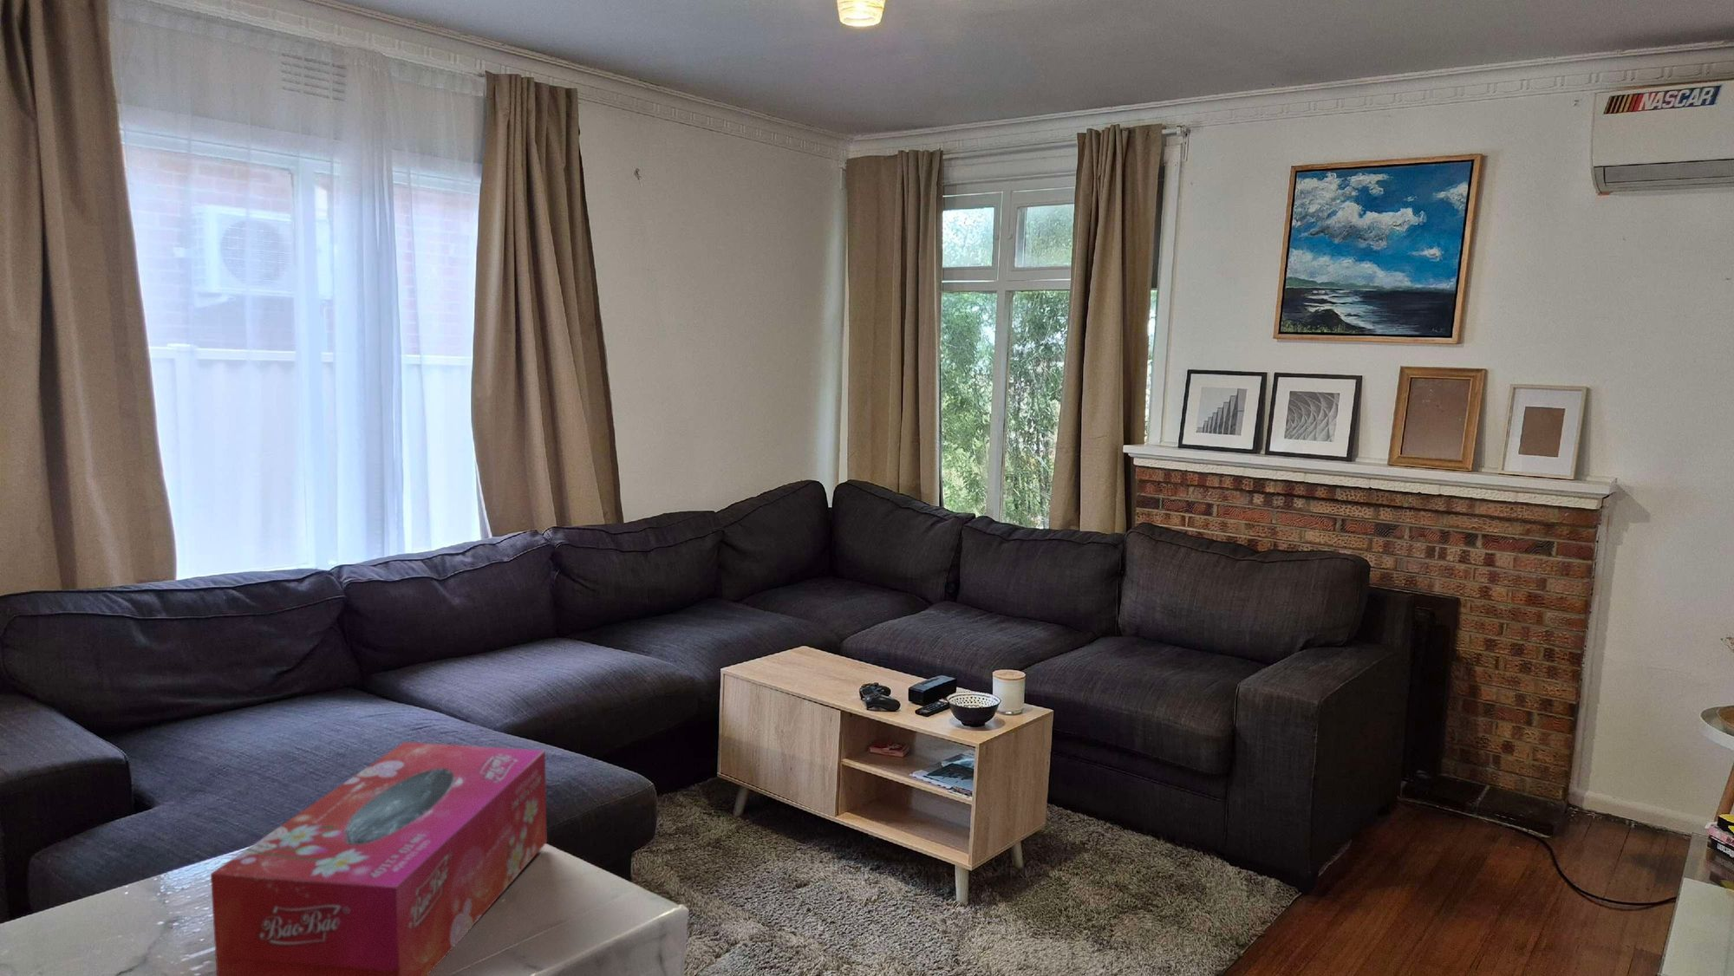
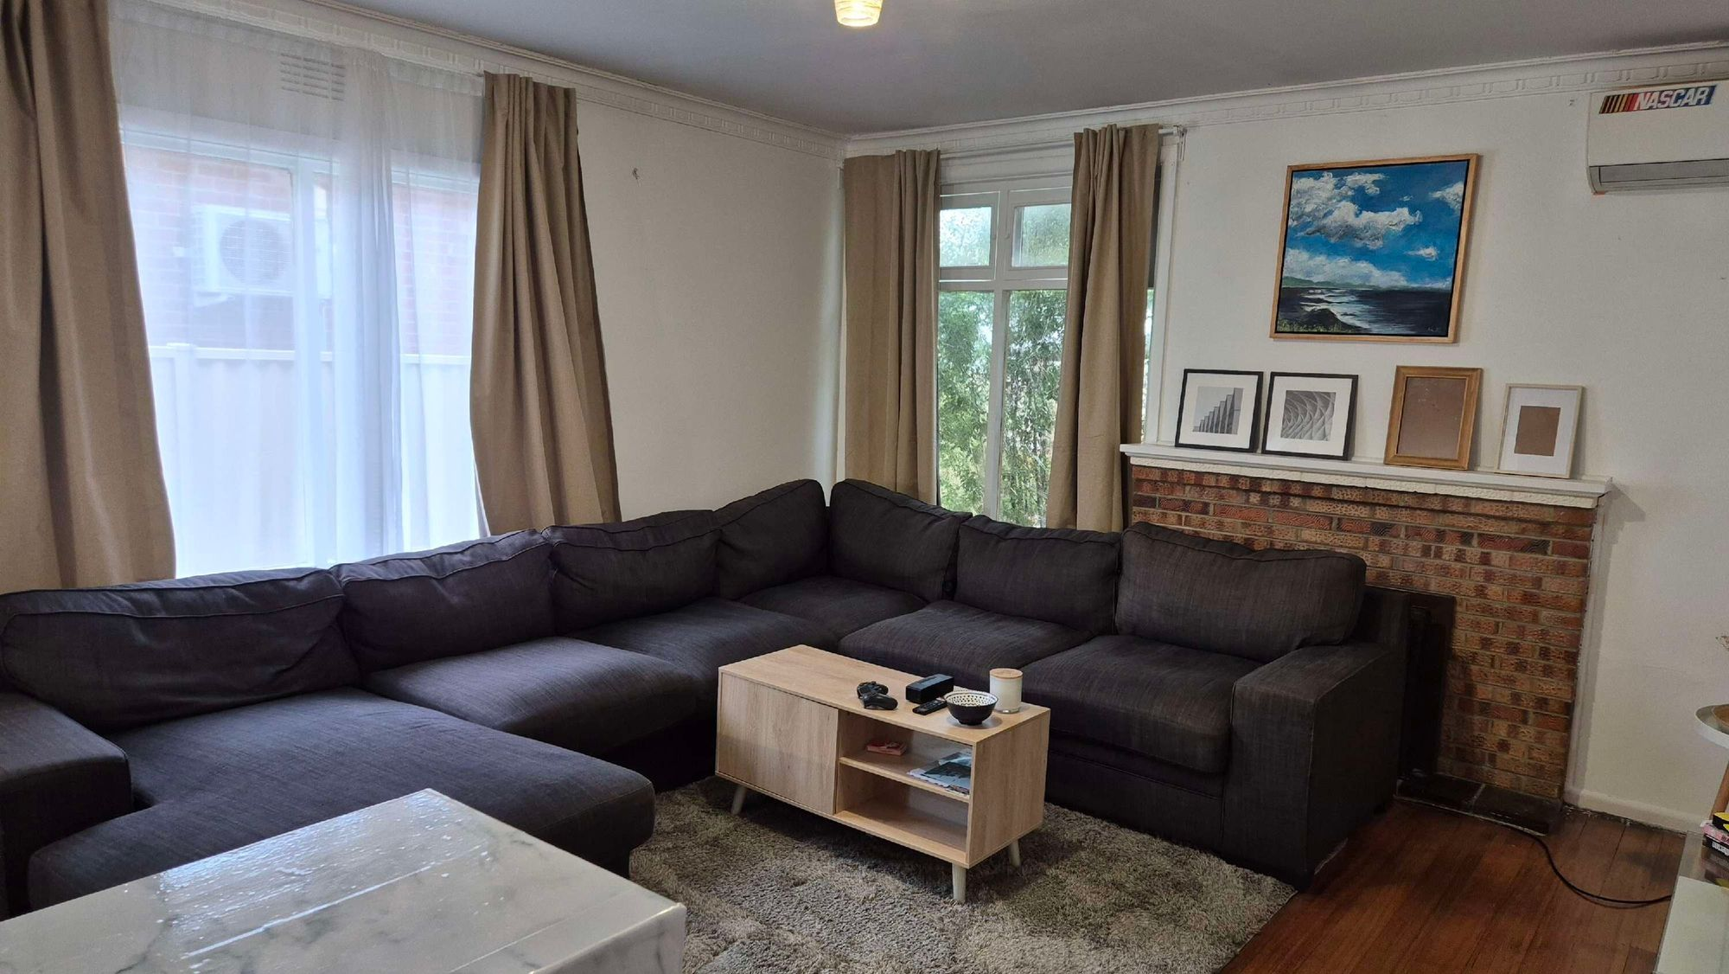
- tissue box [210,742,548,976]
